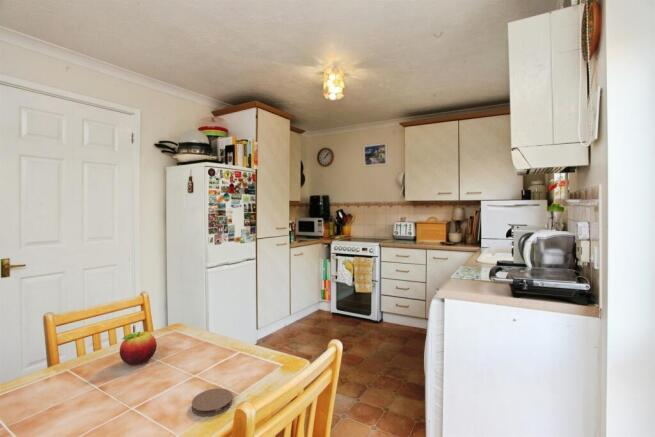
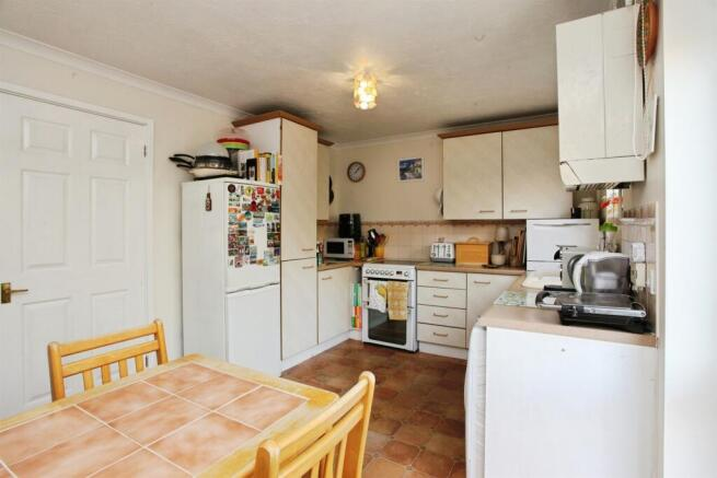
- coaster [191,387,234,417]
- fruit [119,331,158,366]
